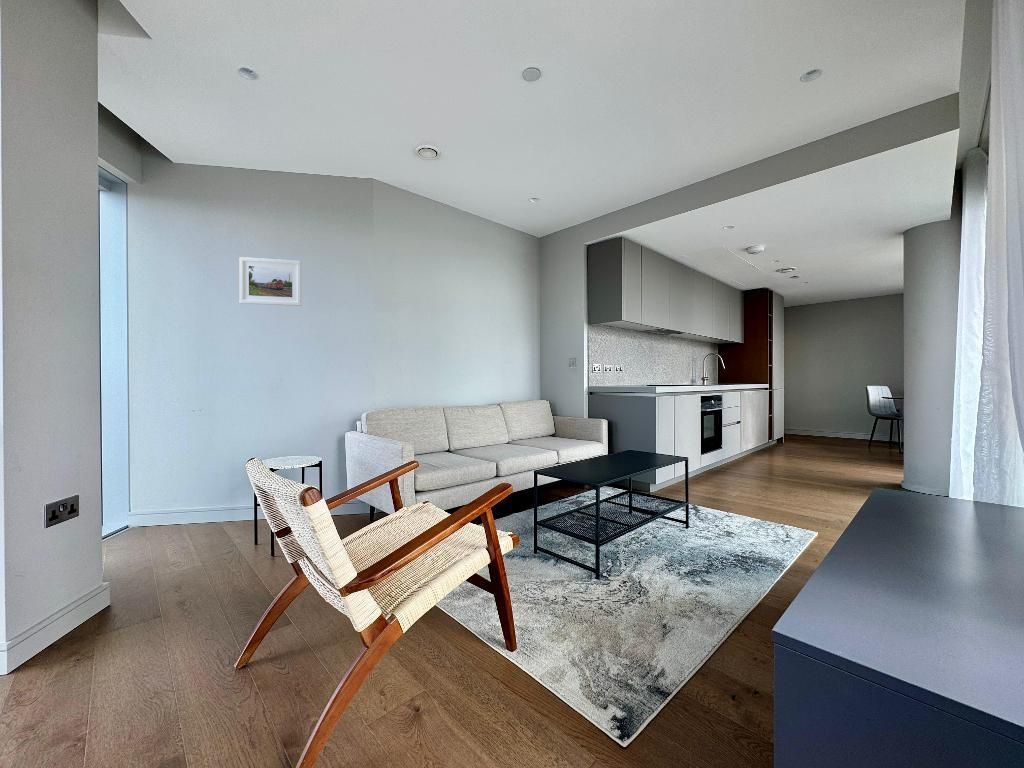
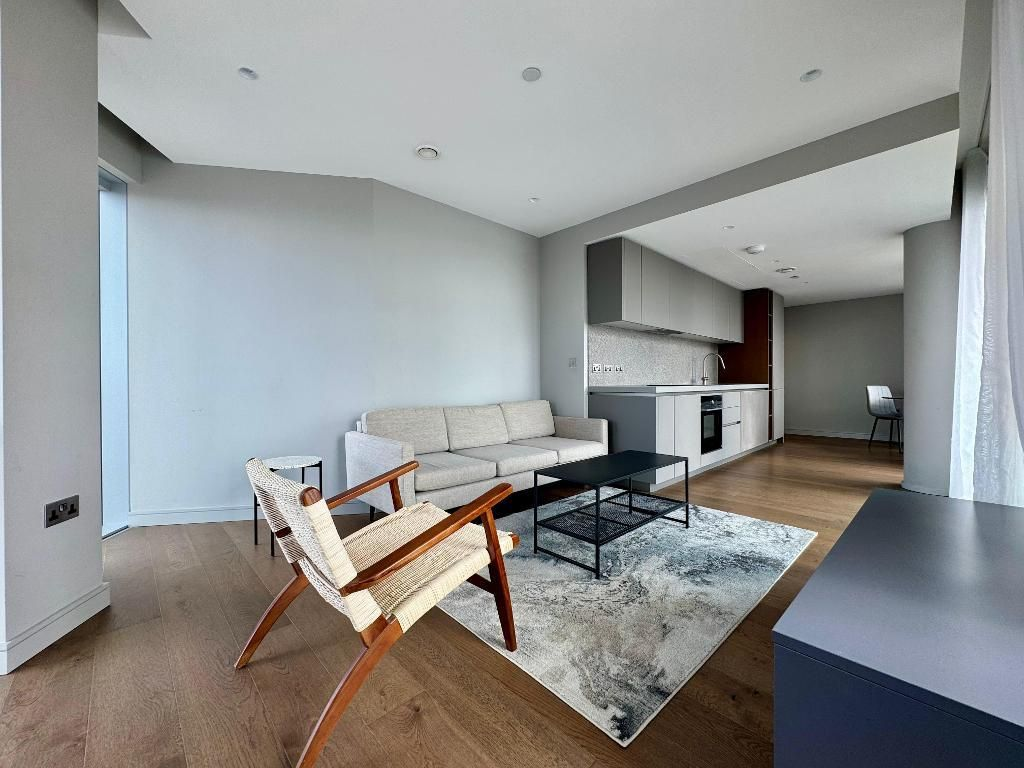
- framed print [238,256,302,307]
